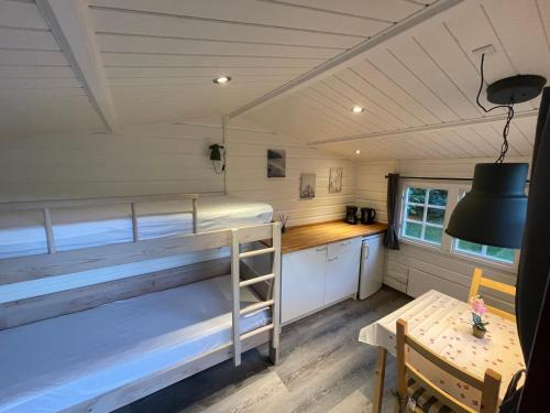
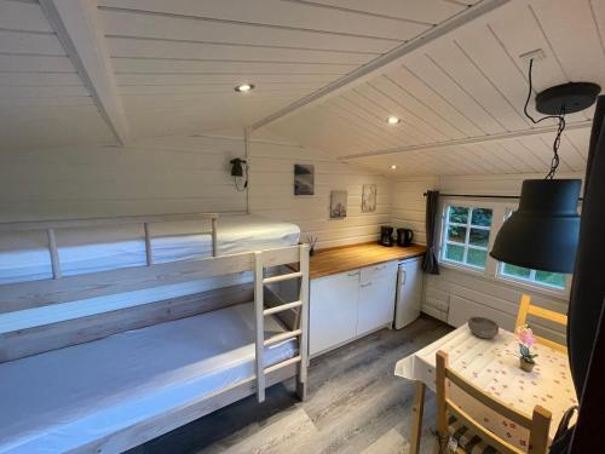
+ bowl [467,315,500,340]
